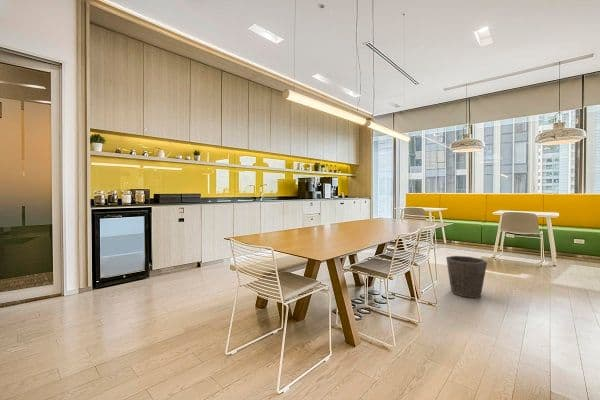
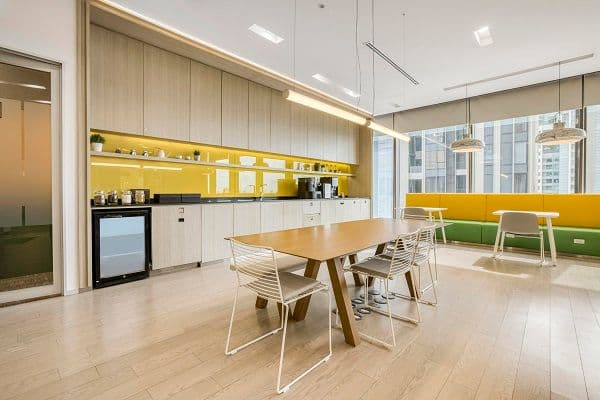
- waste bin [445,255,488,299]
